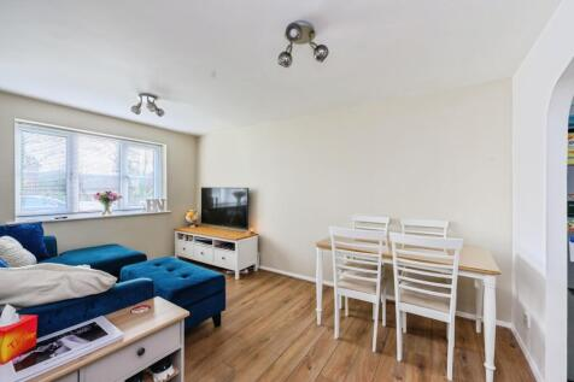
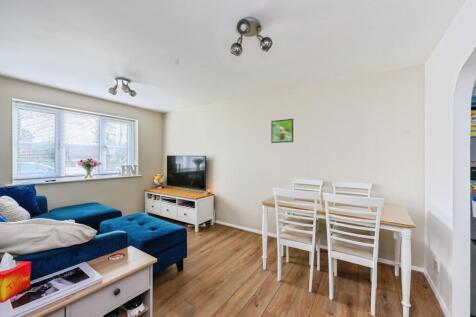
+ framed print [270,118,294,144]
